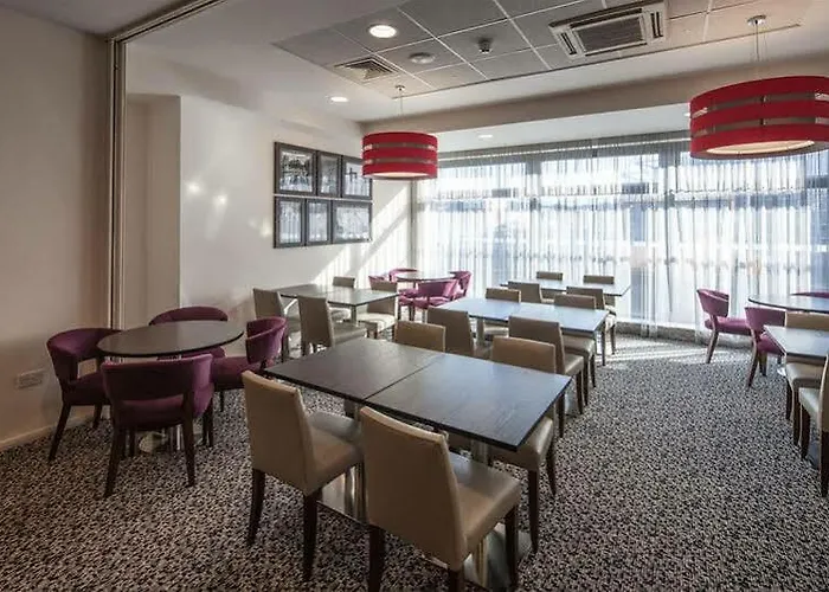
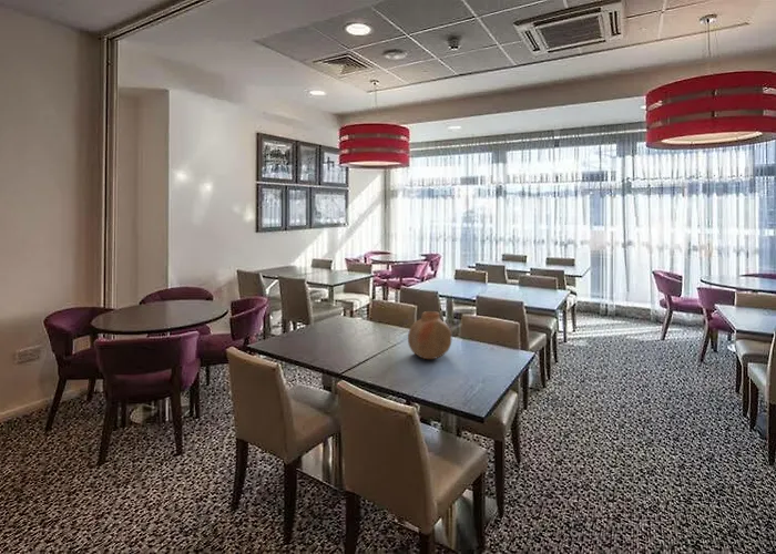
+ vase [407,310,452,360]
